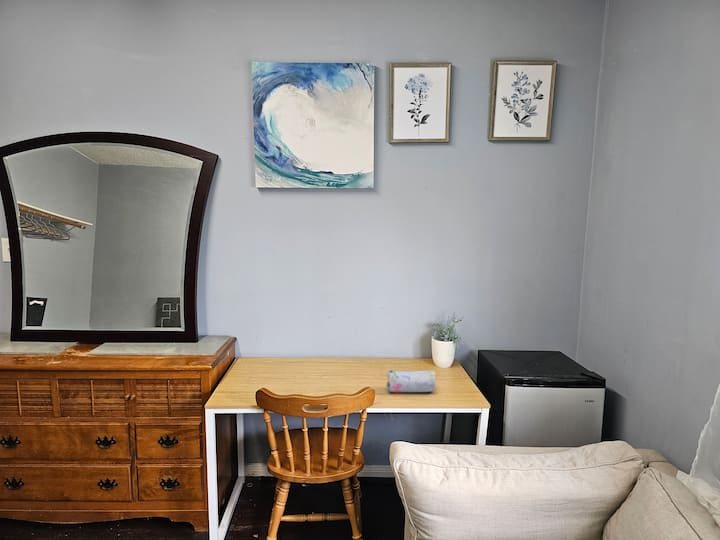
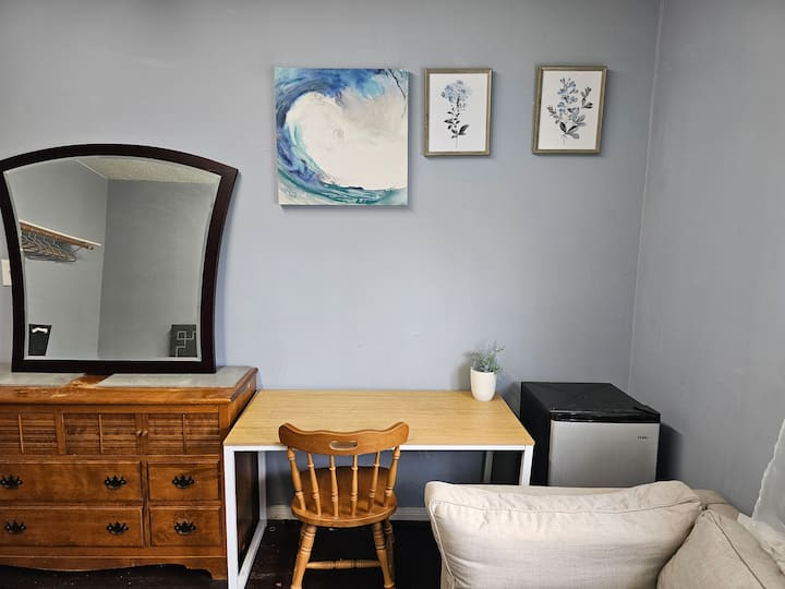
- pencil case [386,369,437,393]
